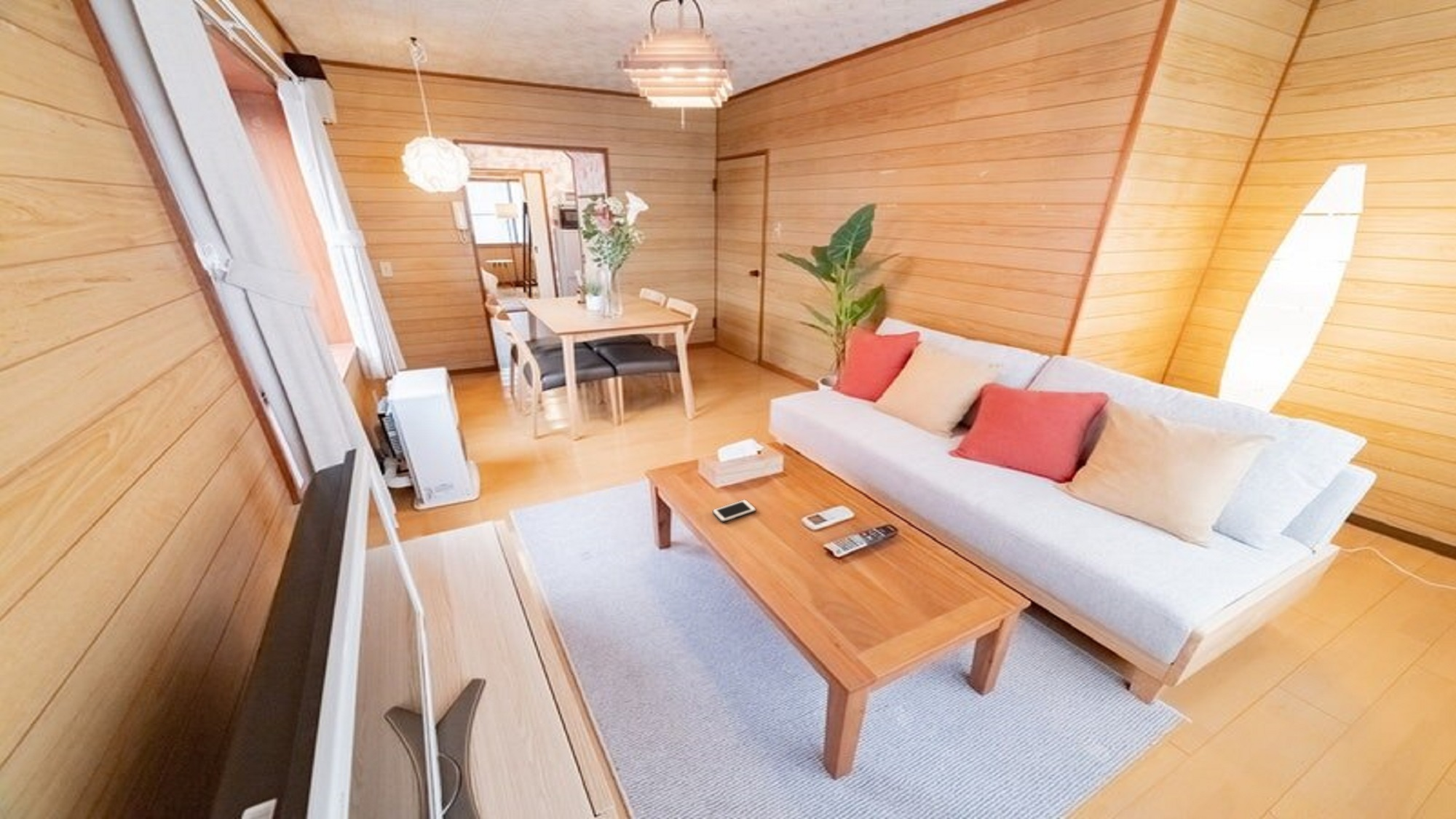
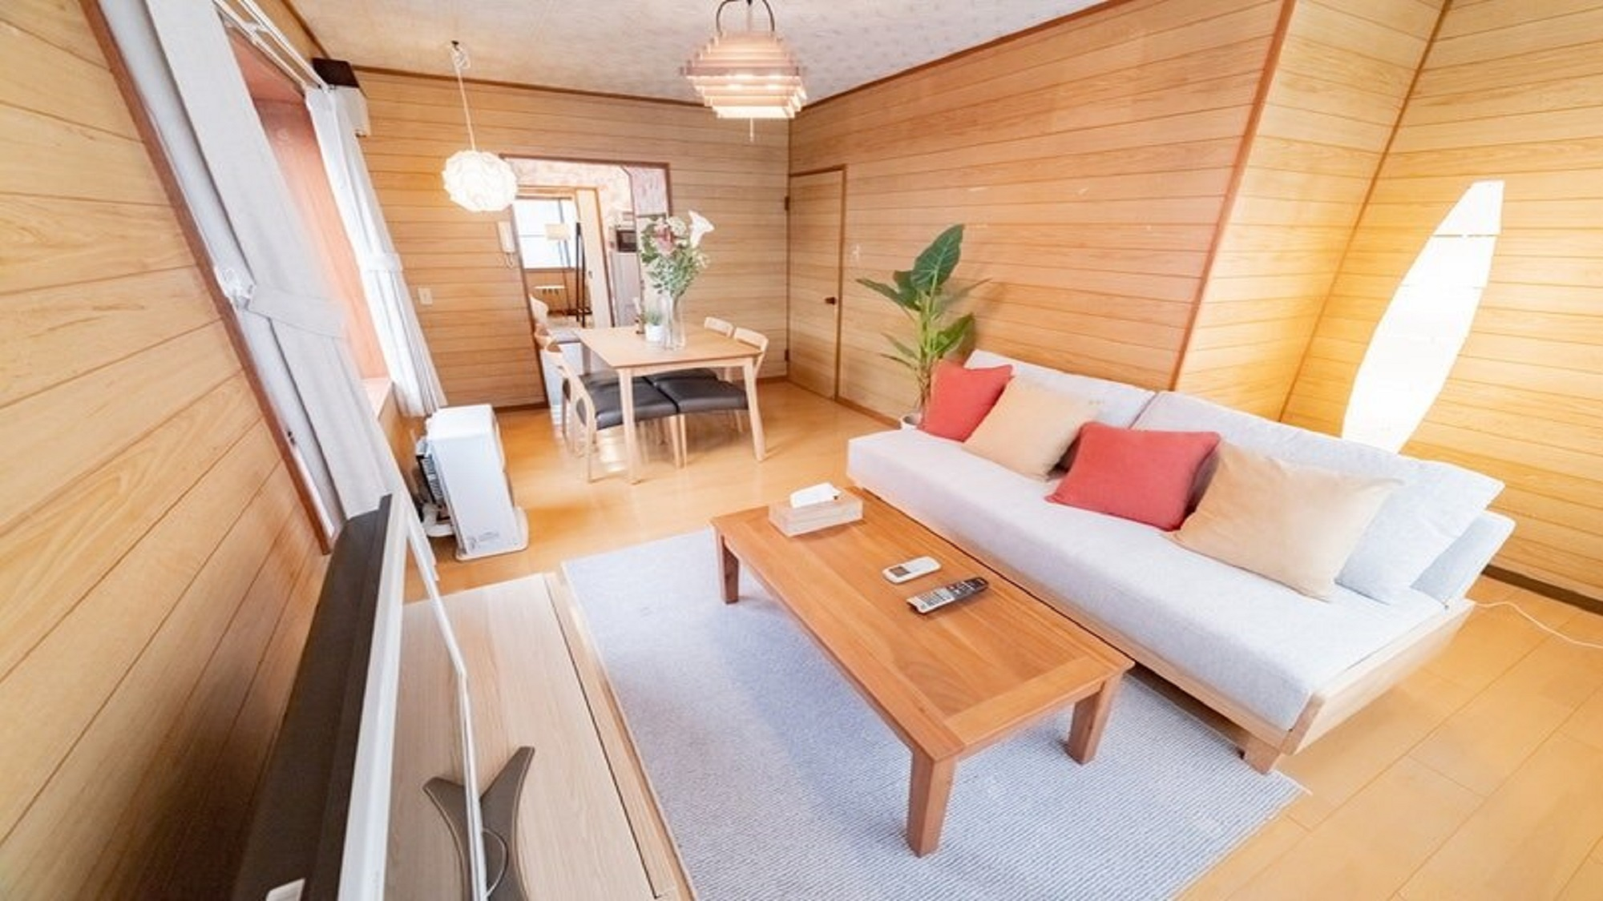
- cell phone [712,499,756,523]
